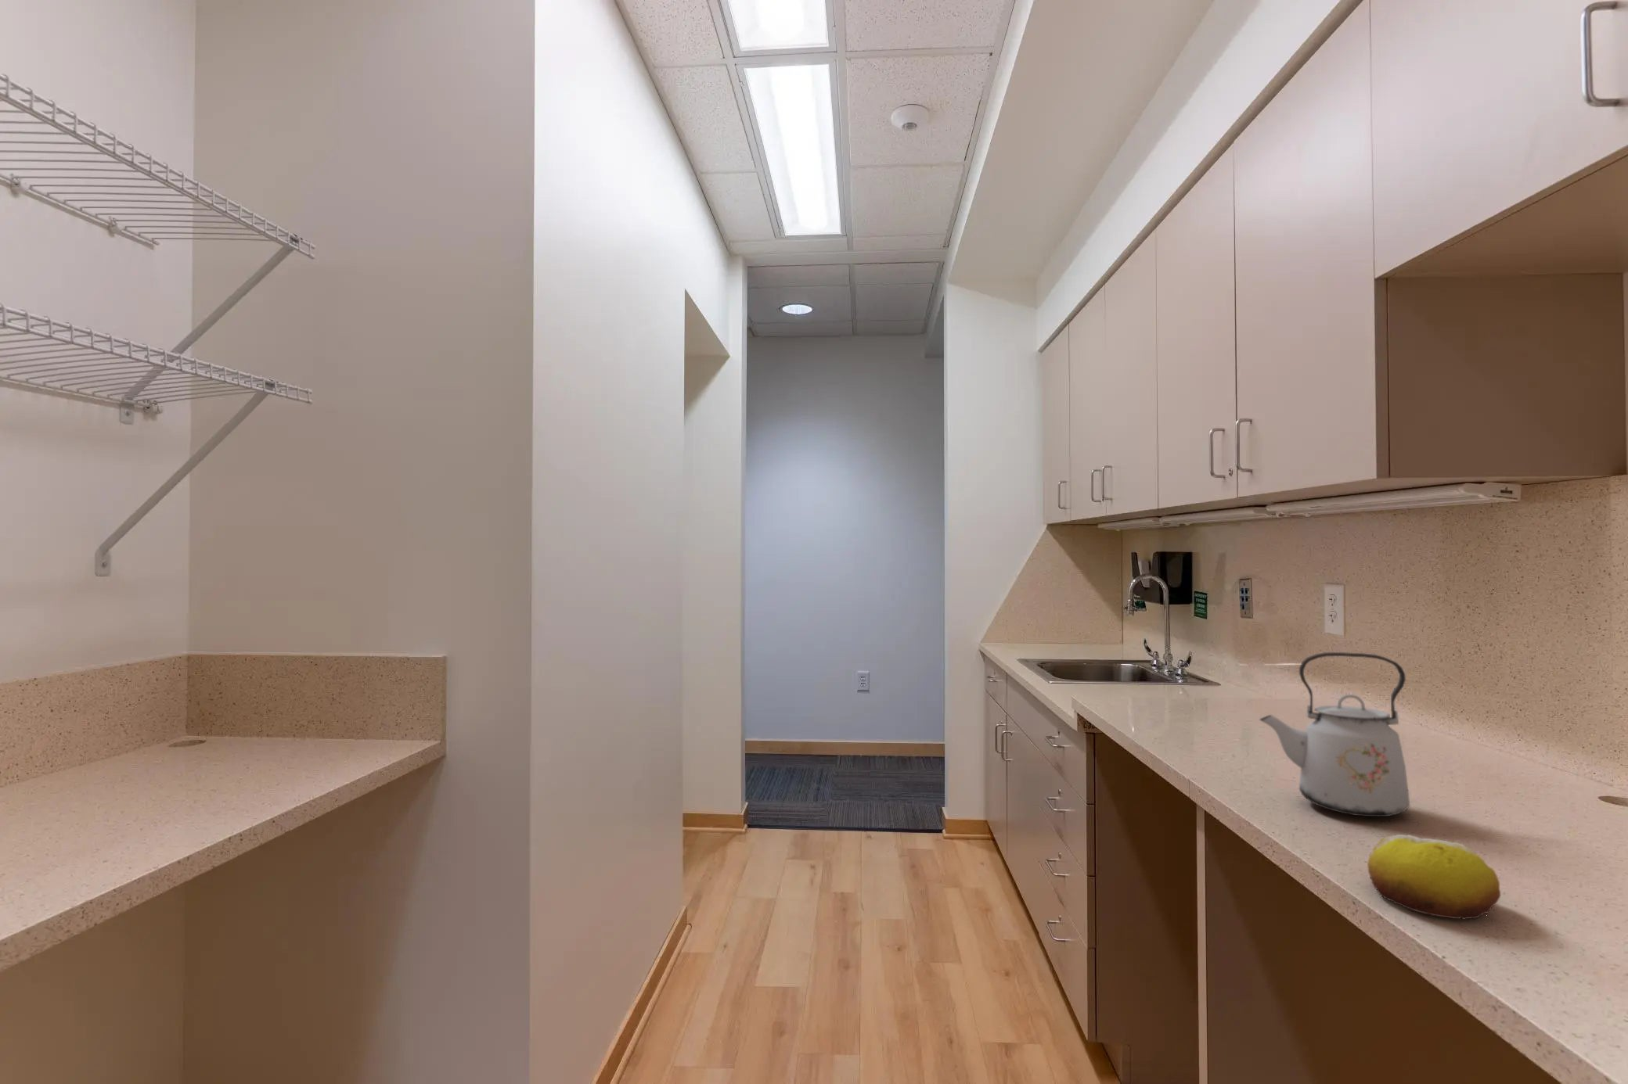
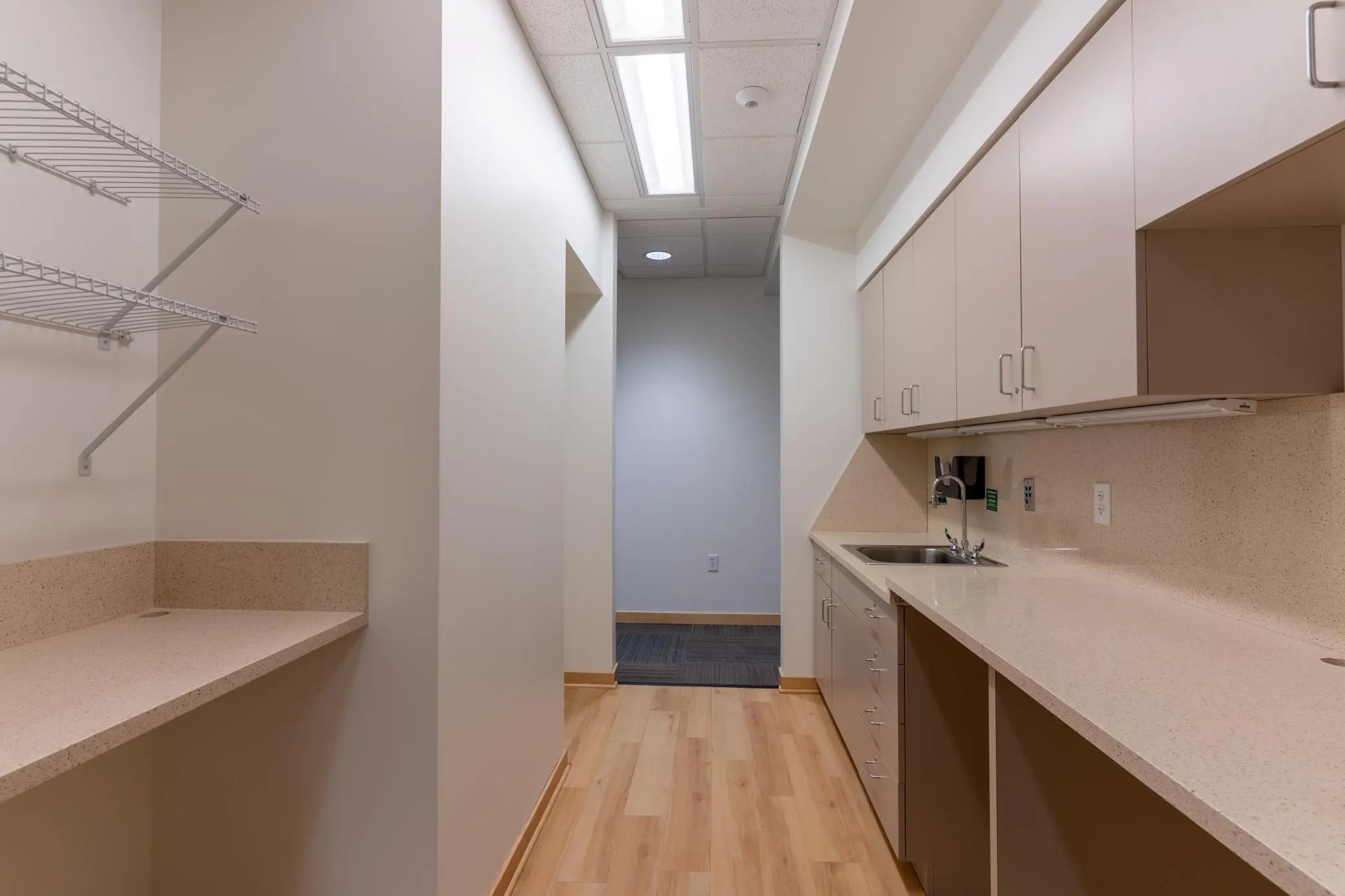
- fruit [1367,834,1501,921]
- kettle [1259,652,1410,818]
